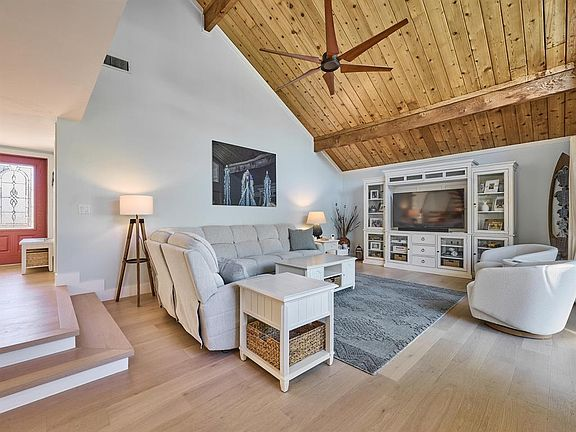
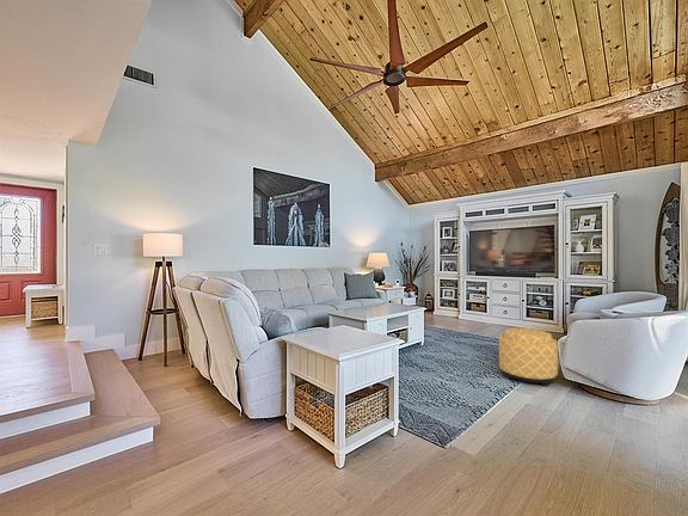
+ ottoman [498,326,559,387]
